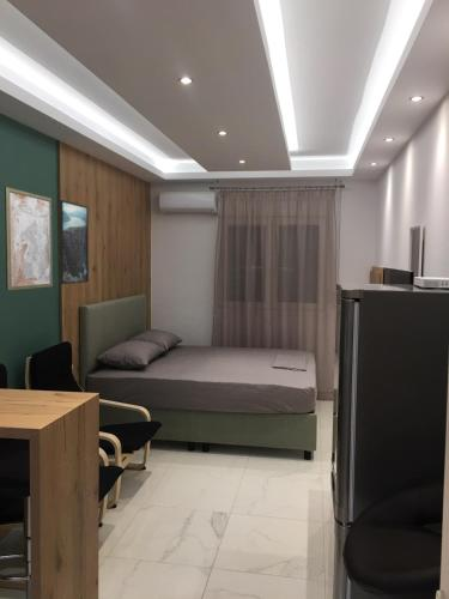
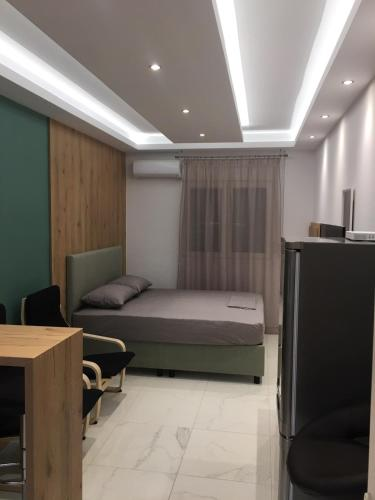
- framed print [59,199,90,285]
- wall art [4,186,54,291]
